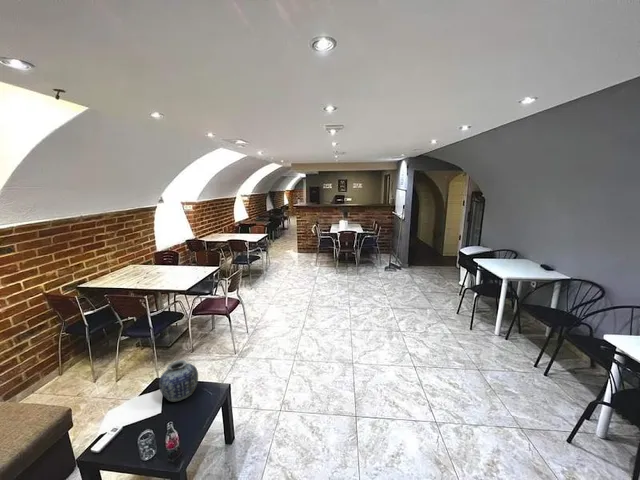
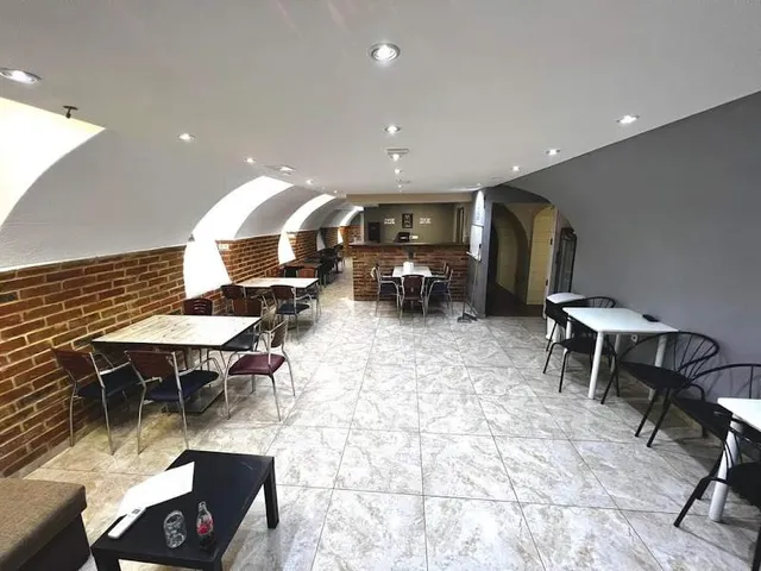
- vase [158,359,199,403]
